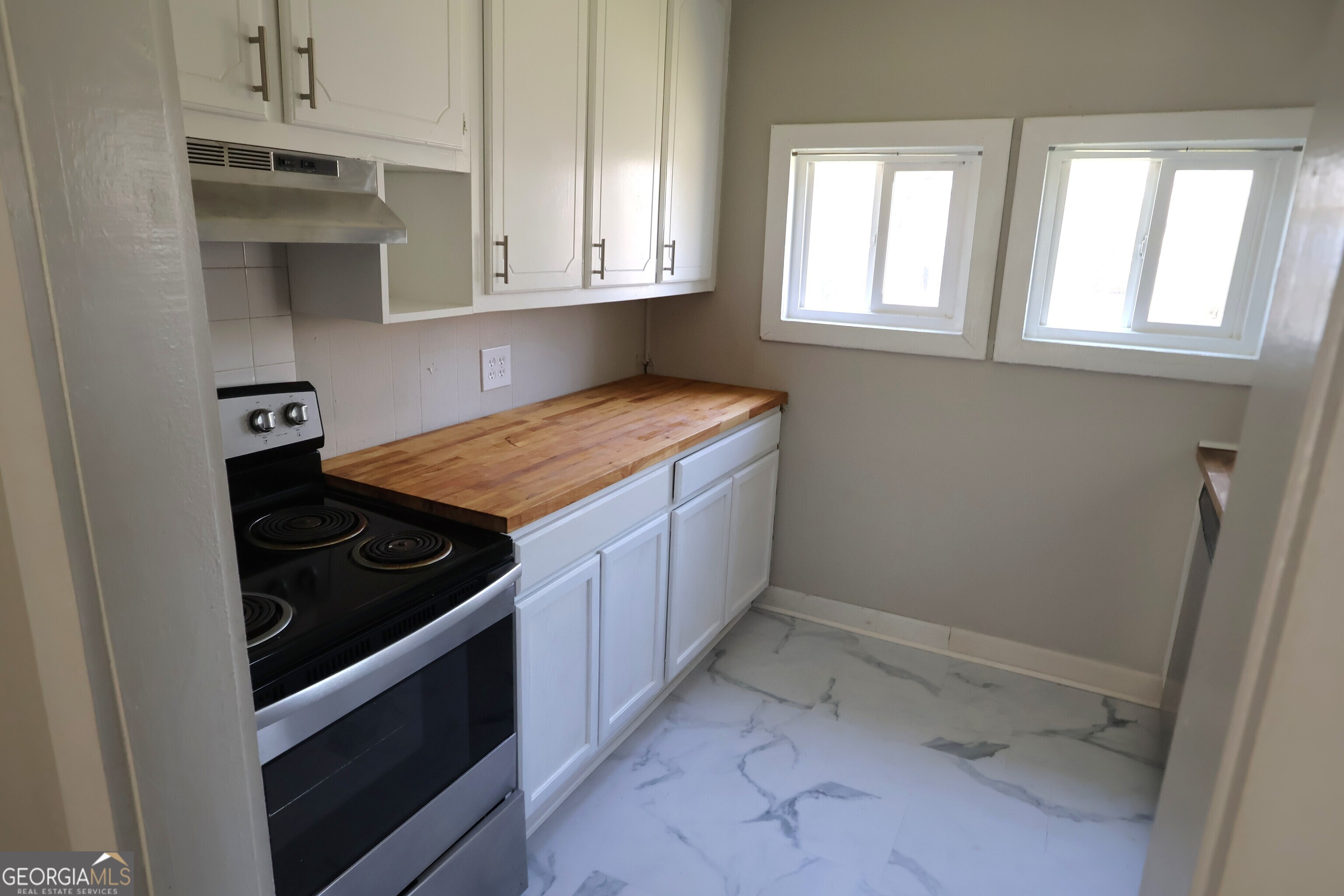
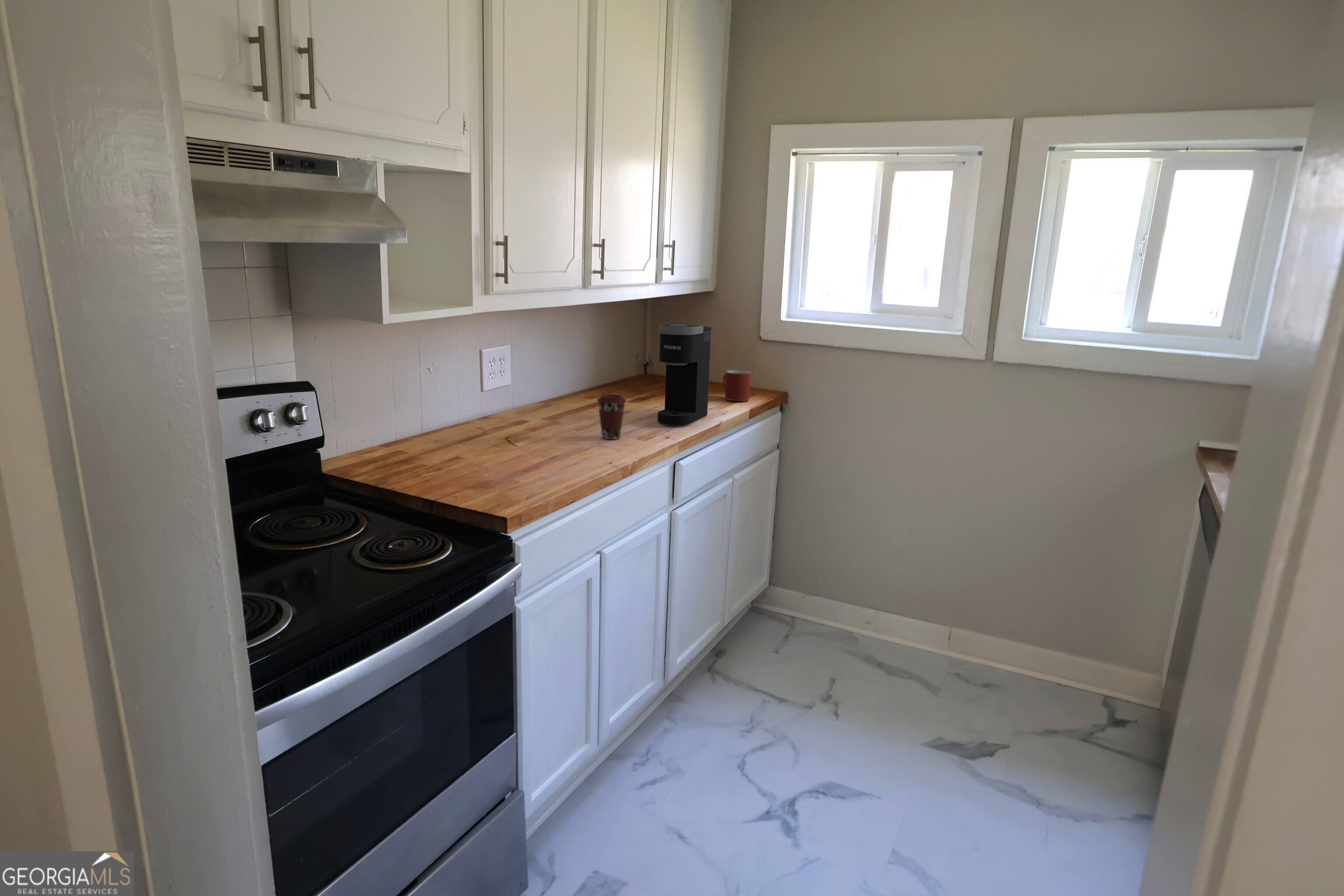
+ coffee cup [596,394,627,440]
+ mug [722,370,751,402]
+ coffee maker [657,323,711,425]
